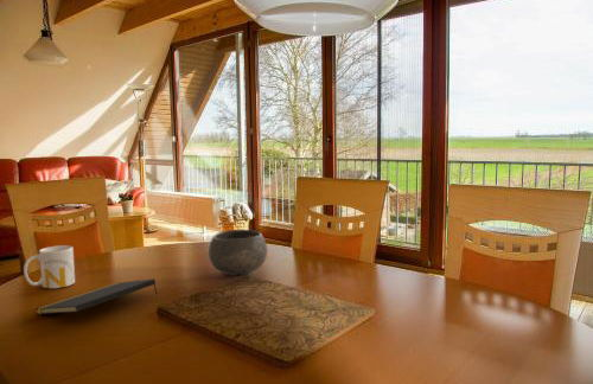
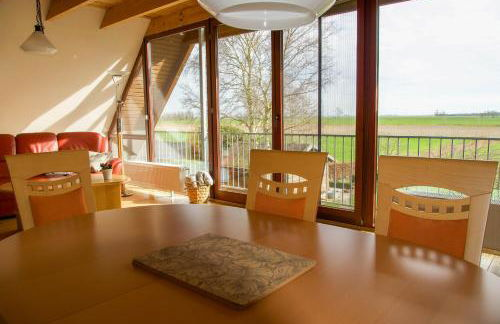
- mug [23,244,76,289]
- notepad [34,279,159,315]
- bowl [208,229,268,276]
